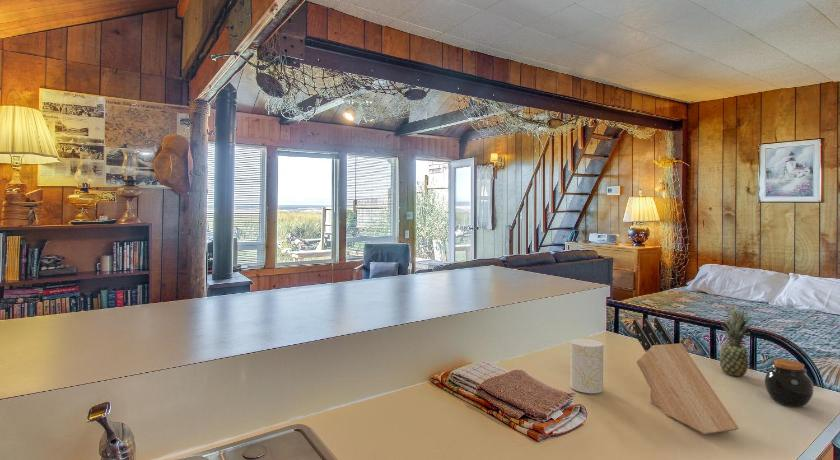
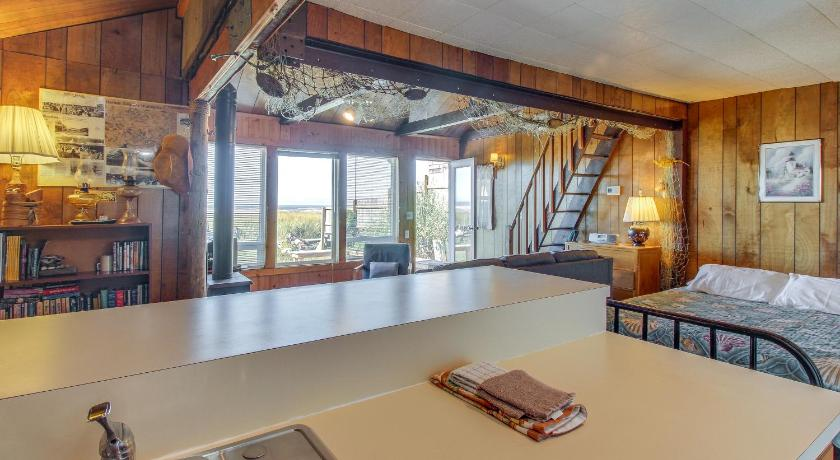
- knife block [632,317,740,435]
- cup [569,338,604,394]
- jar [764,358,814,408]
- fruit [719,305,754,377]
